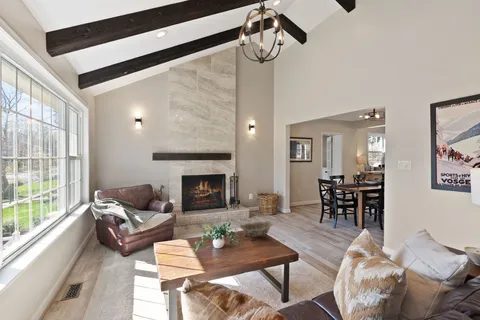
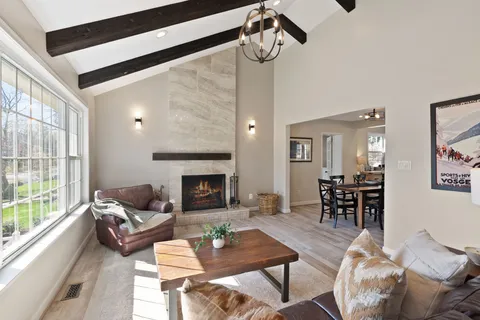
- decorative bowl [238,220,274,242]
